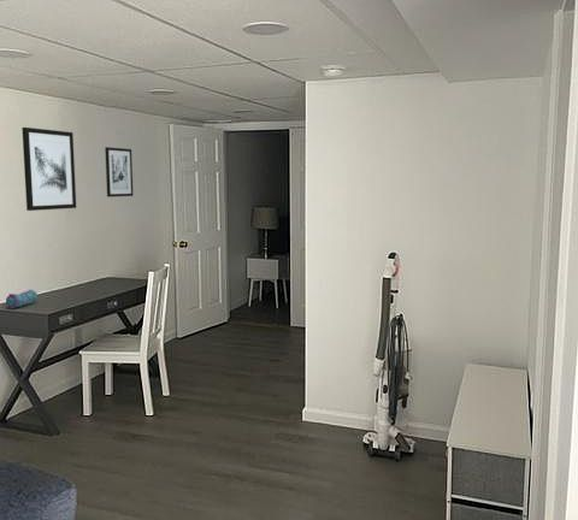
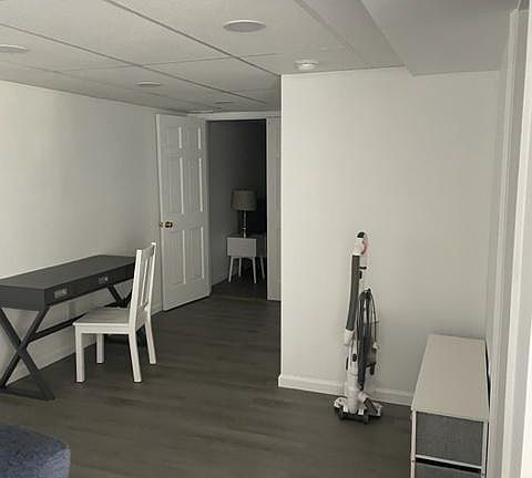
- pencil case [5,288,39,309]
- wall art [104,146,134,199]
- wall art [20,126,77,212]
